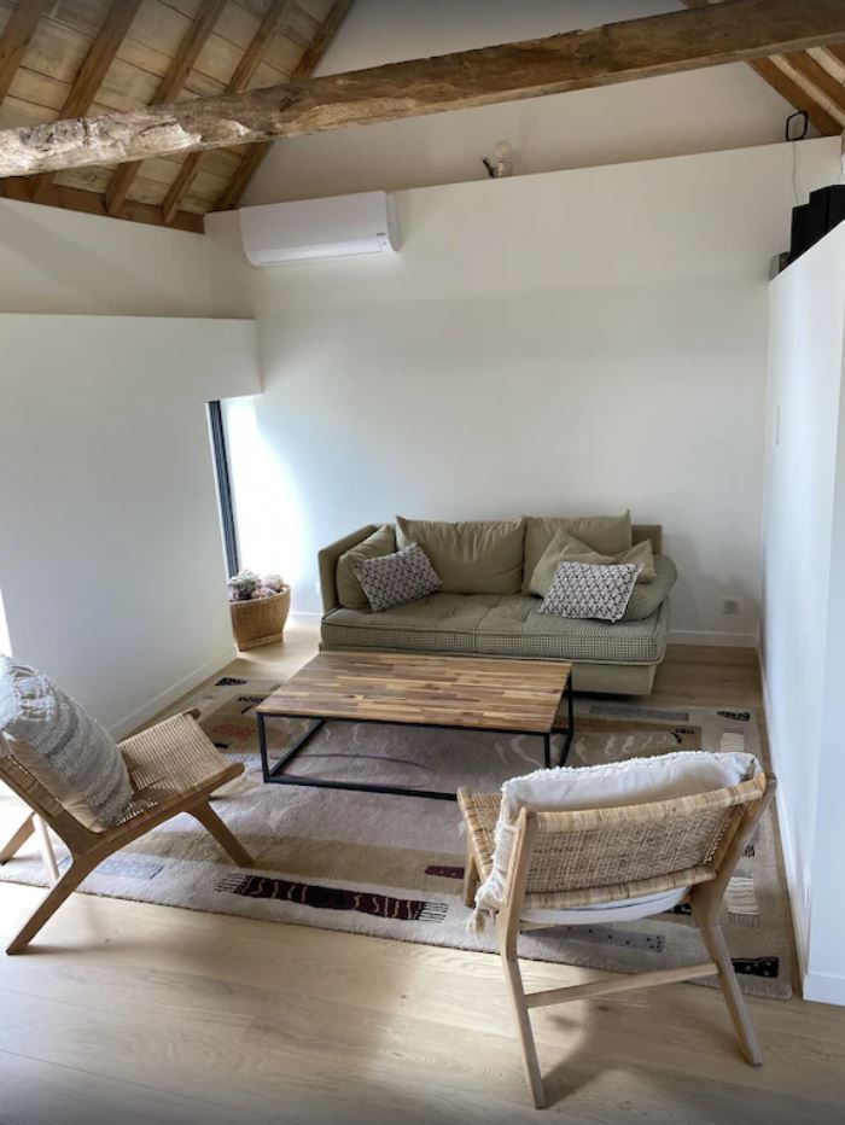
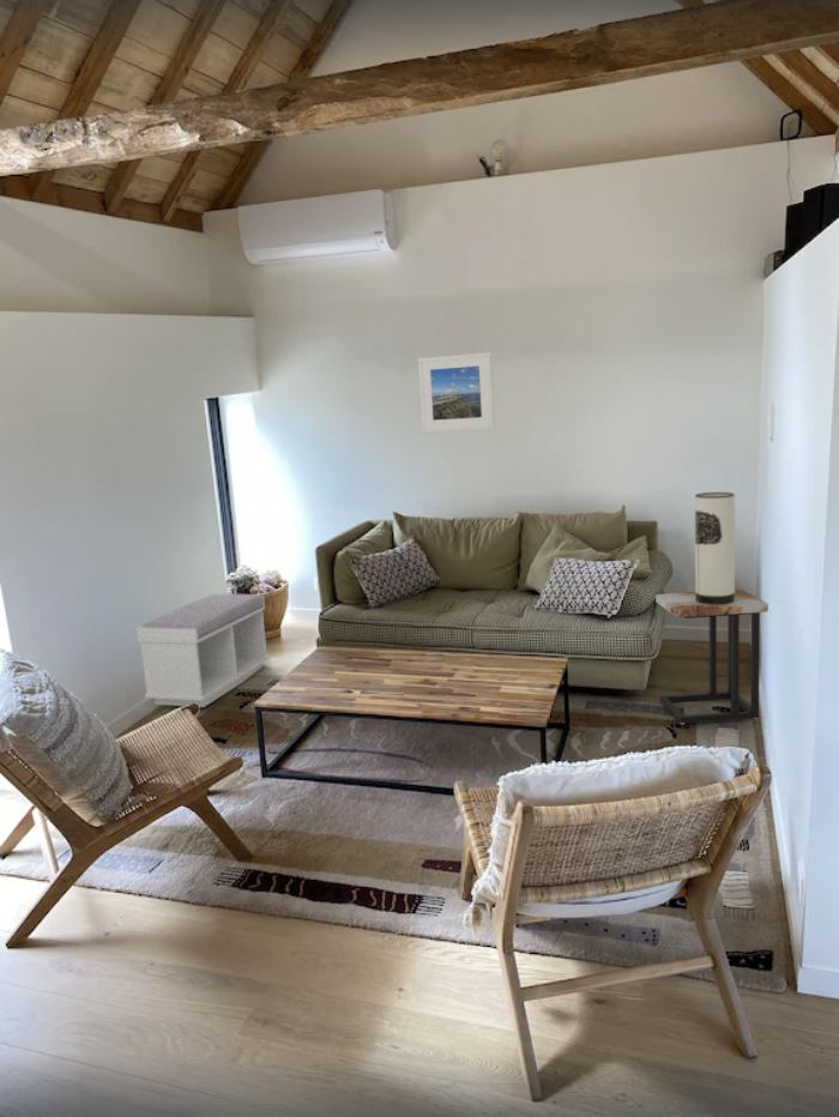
+ table lamp [694,491,736,604]
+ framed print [417,351,495,434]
+ bench [135,593,271,708]
+ side table [654,588,769,725]
